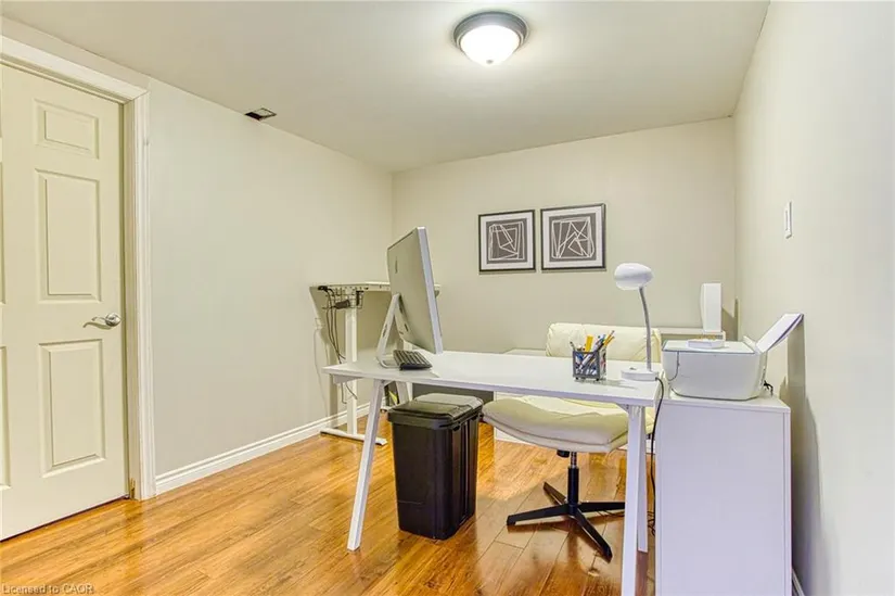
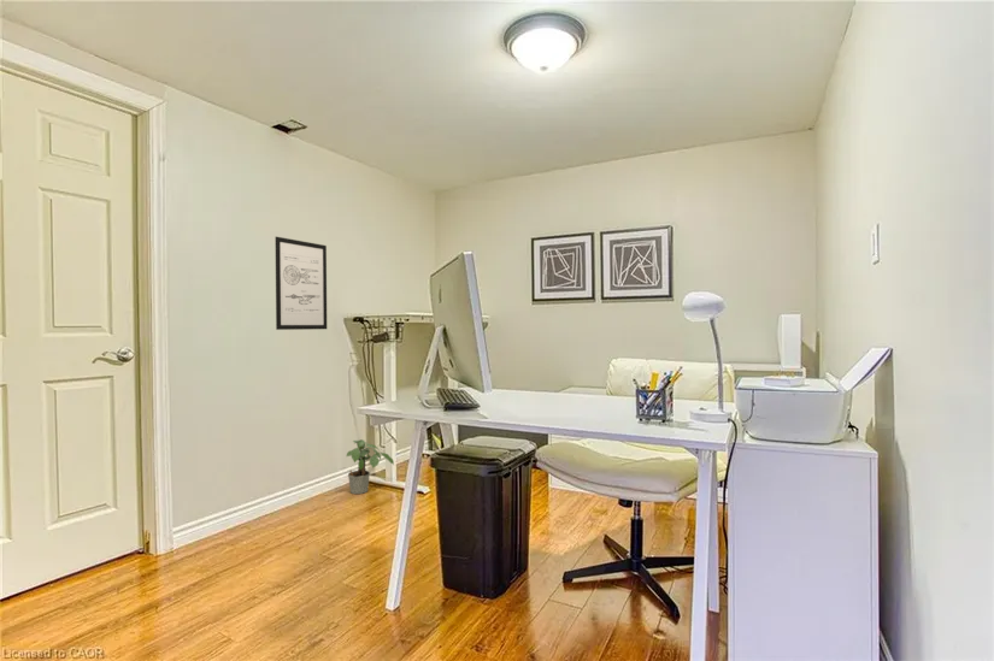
+ potted plant [346,438,395,495]
+ wall art [275,236,328,331]
